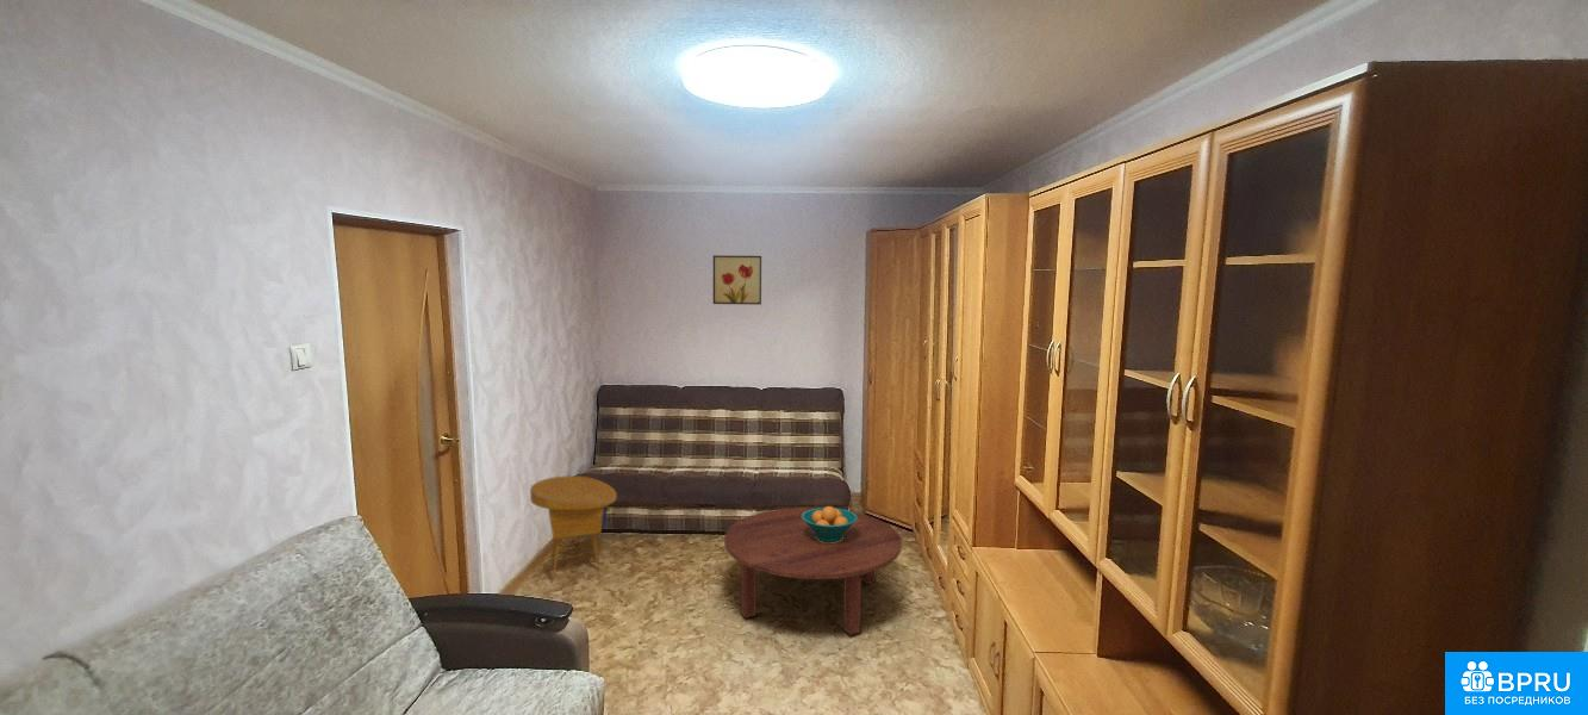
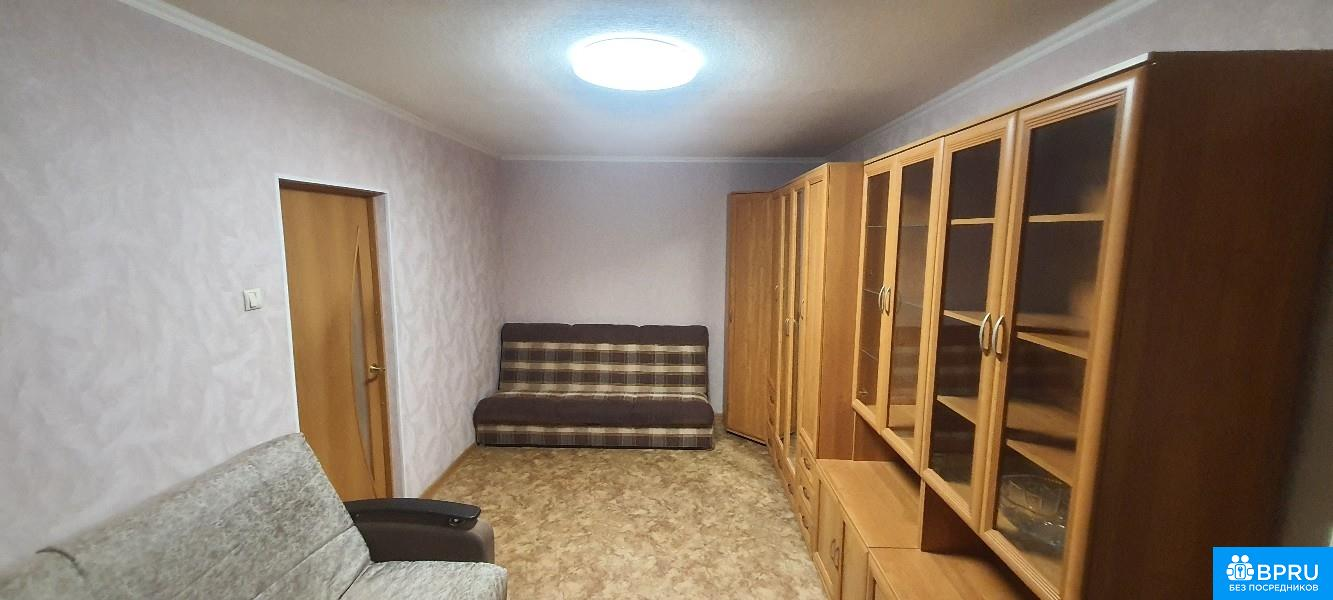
- fruit bowl [802,505,858,542]
- wall art [712,254,762,306]
- coffee table [723,506,903,636]
- side table [529,474,618,583]
